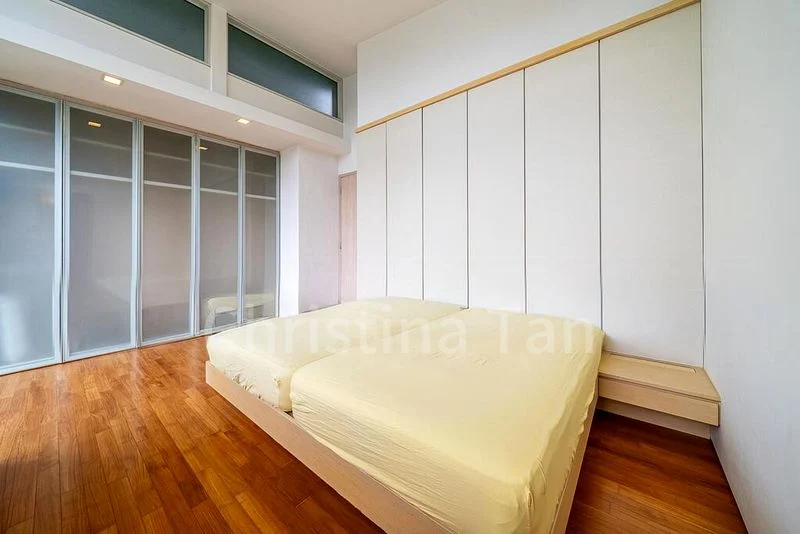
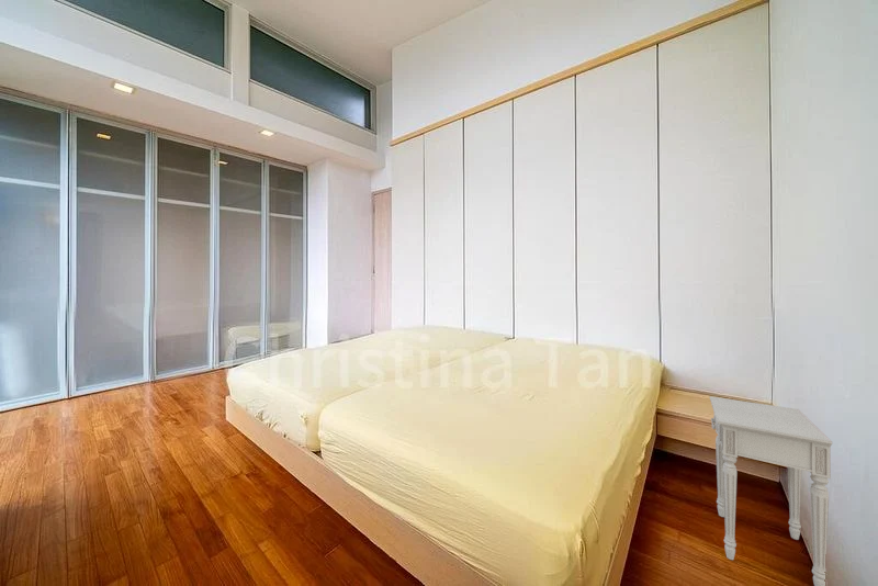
+ nightstand [709,395,833,586]
